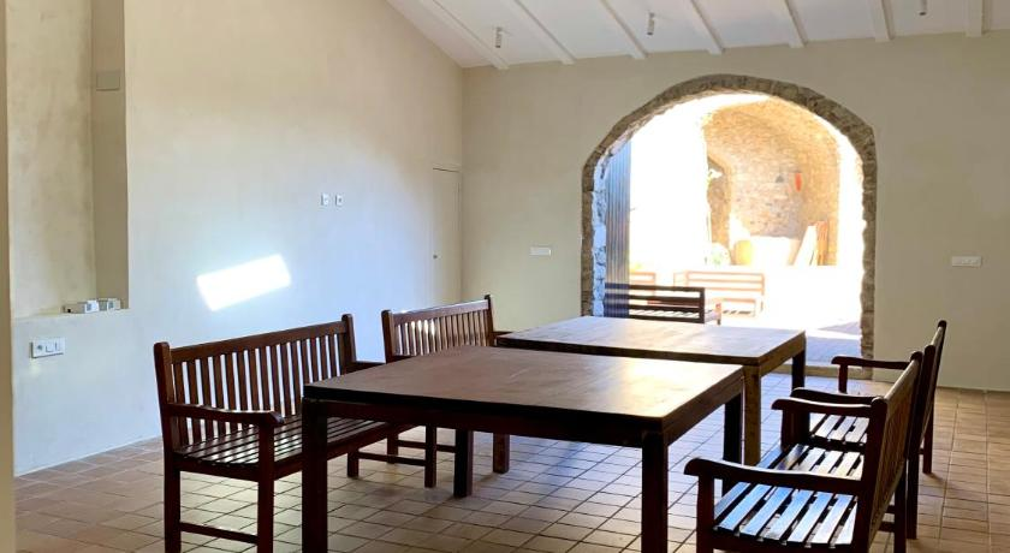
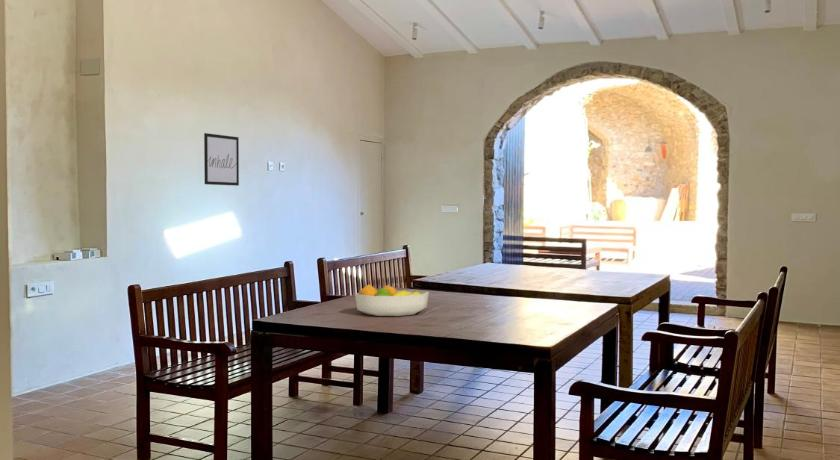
+ wall art [203,132,240,187]
+ fruit bowl [354,283,430,317]
